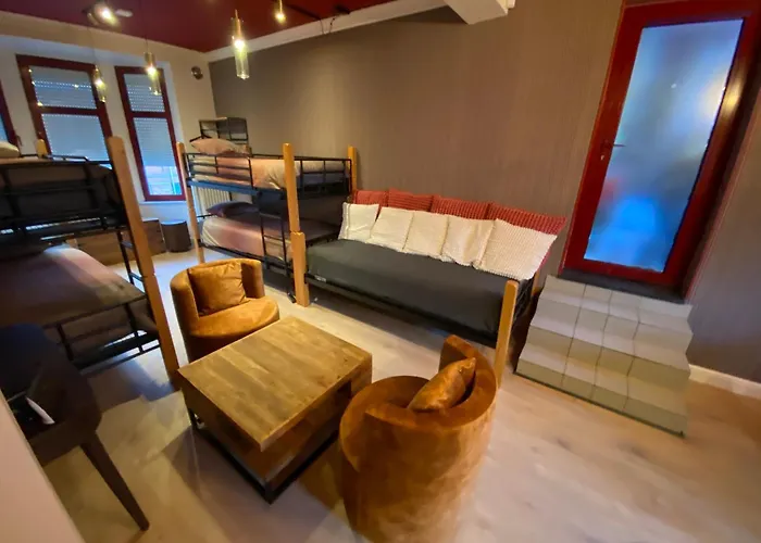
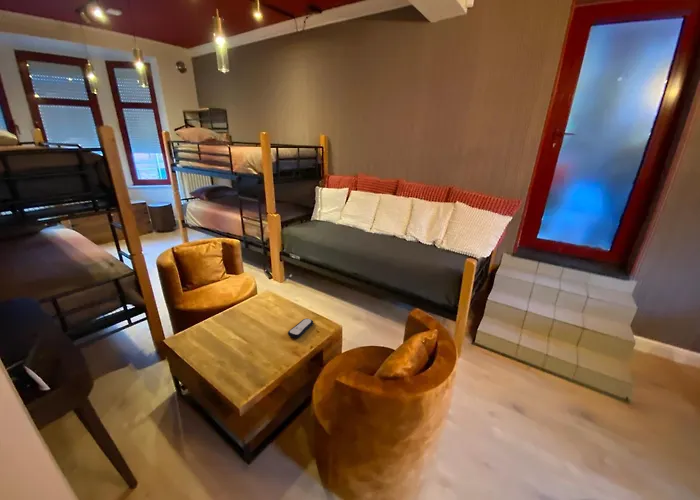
+ remote control [287,318,314,339]
